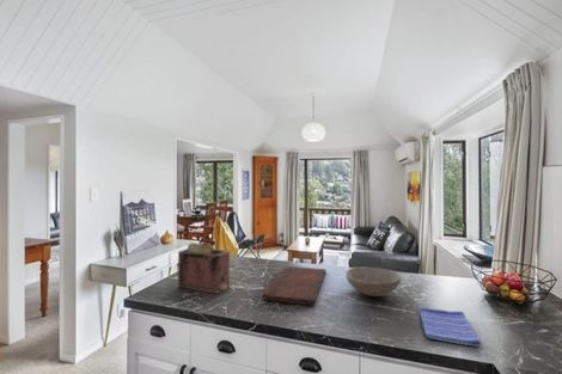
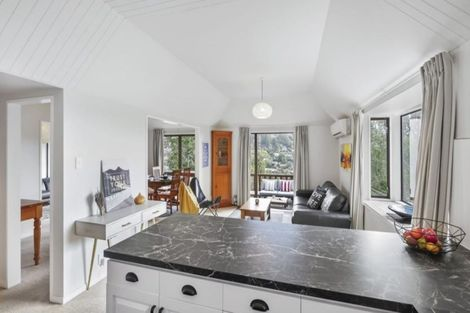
- toaster [177,241,232,294]
- bowl [344,265,402,298]
- cutting board [262,265,326,307]
- dish towel [419,307,482,348]
